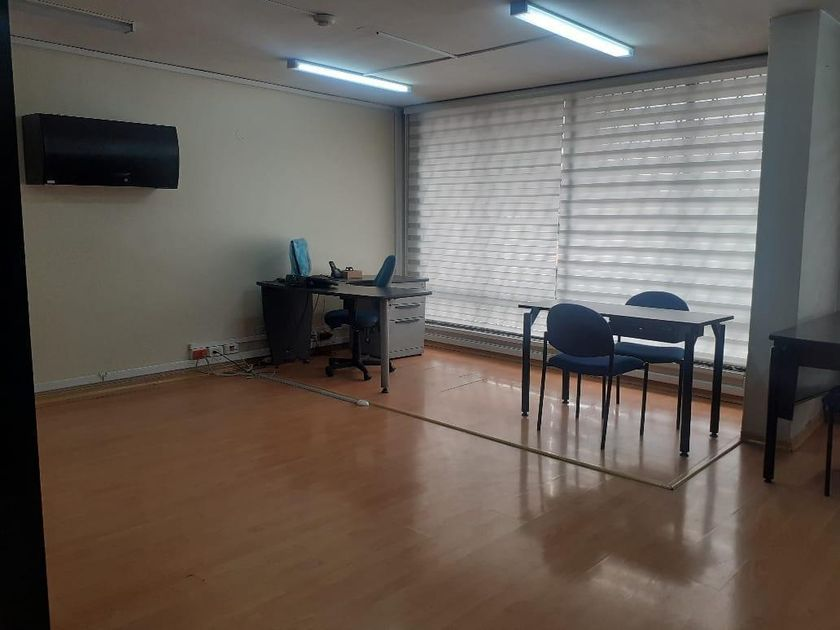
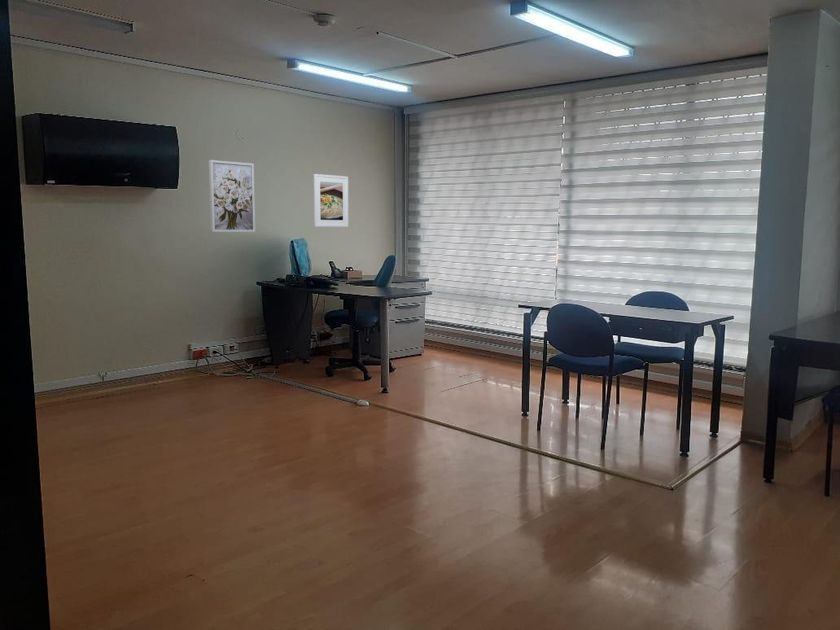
+ wall art [208,159,256,233]
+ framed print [312,173,349,228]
